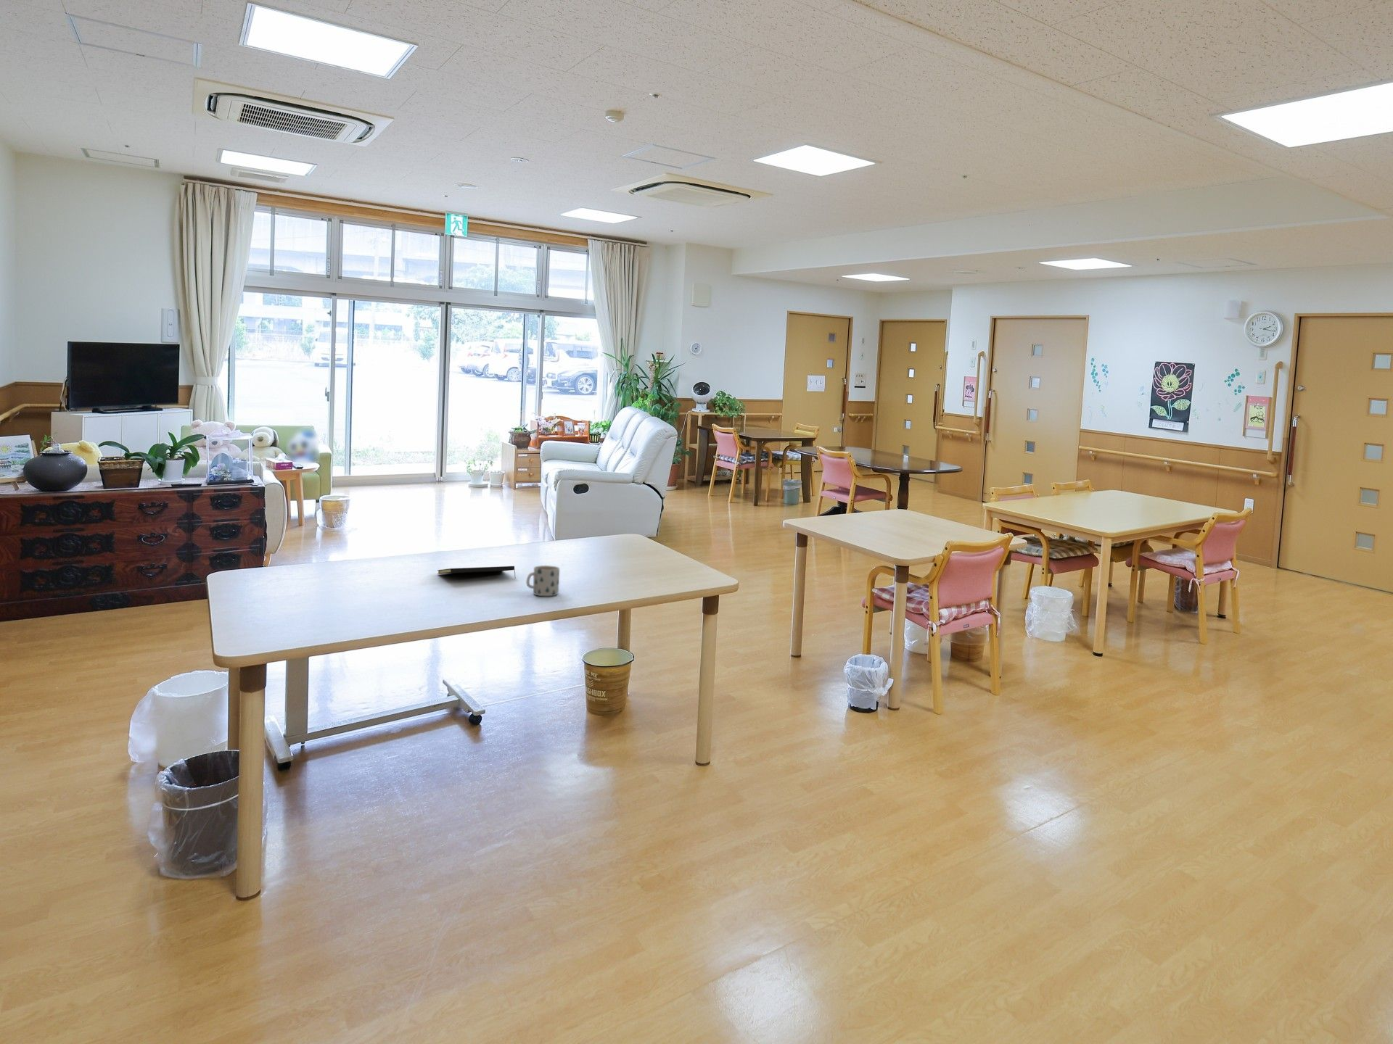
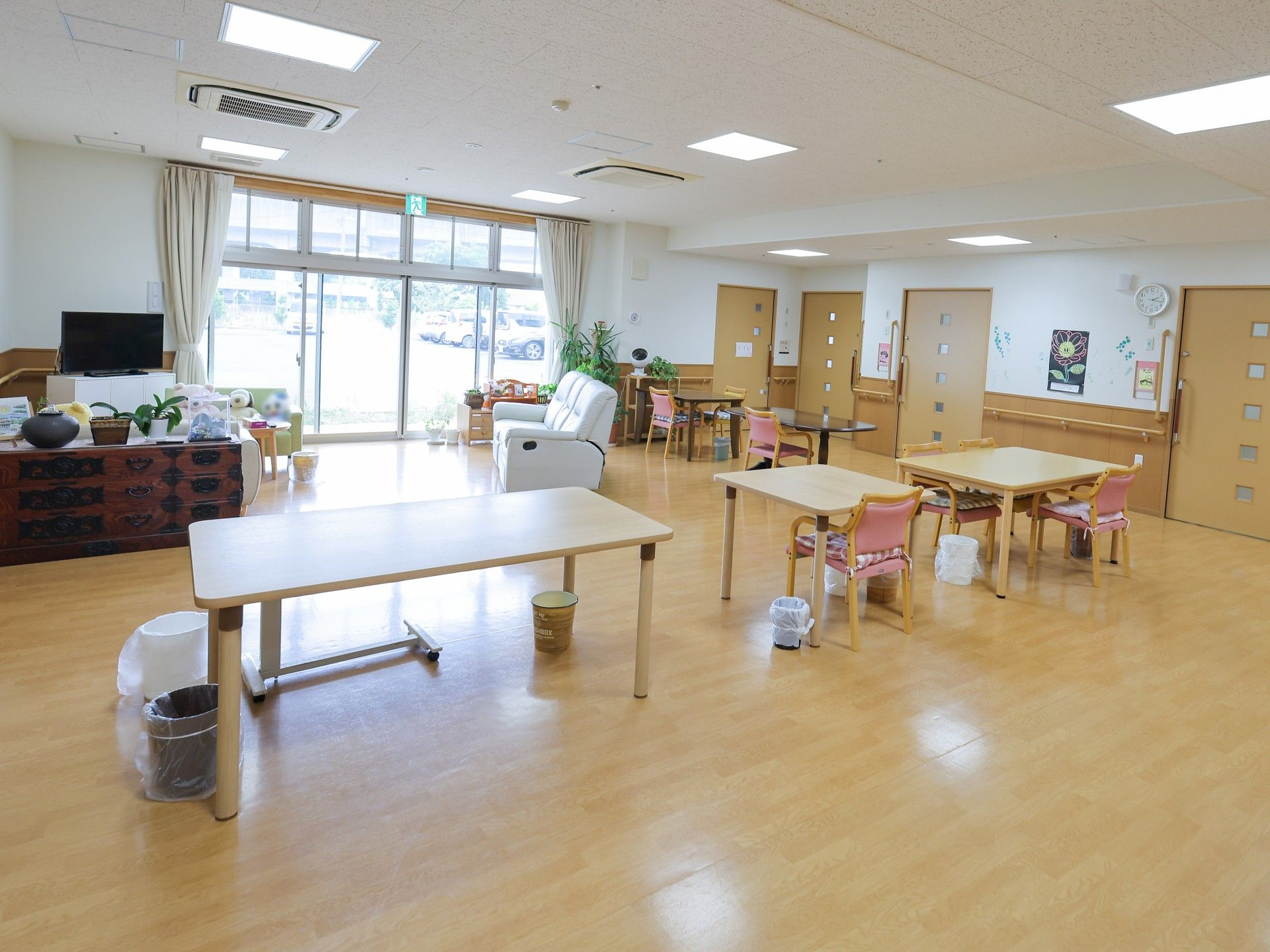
- notepad [437,566,517,579]
- mug [525,565,560,597]
